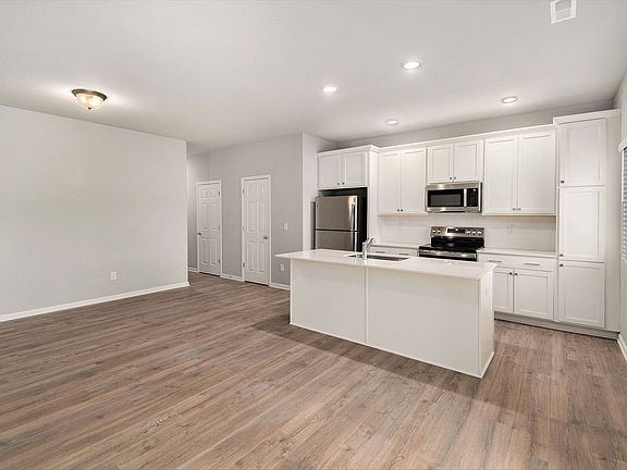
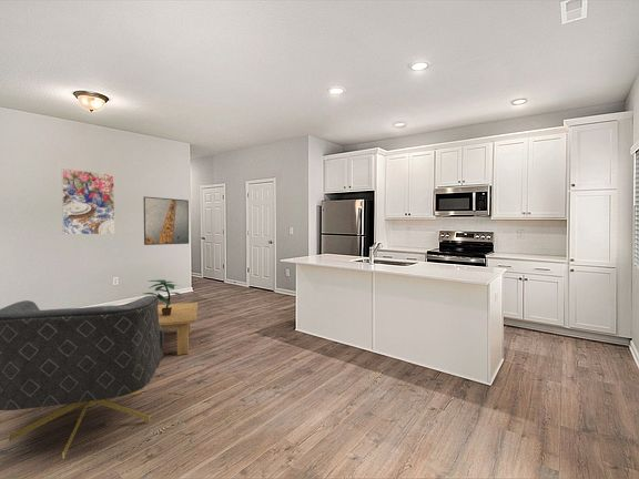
+ armchair [0,294,165,460]
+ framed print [142,195,190,246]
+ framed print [61,167,115,235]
+ coffee table [158,302,199,356]
+ potted plant [143,278,183,316]
